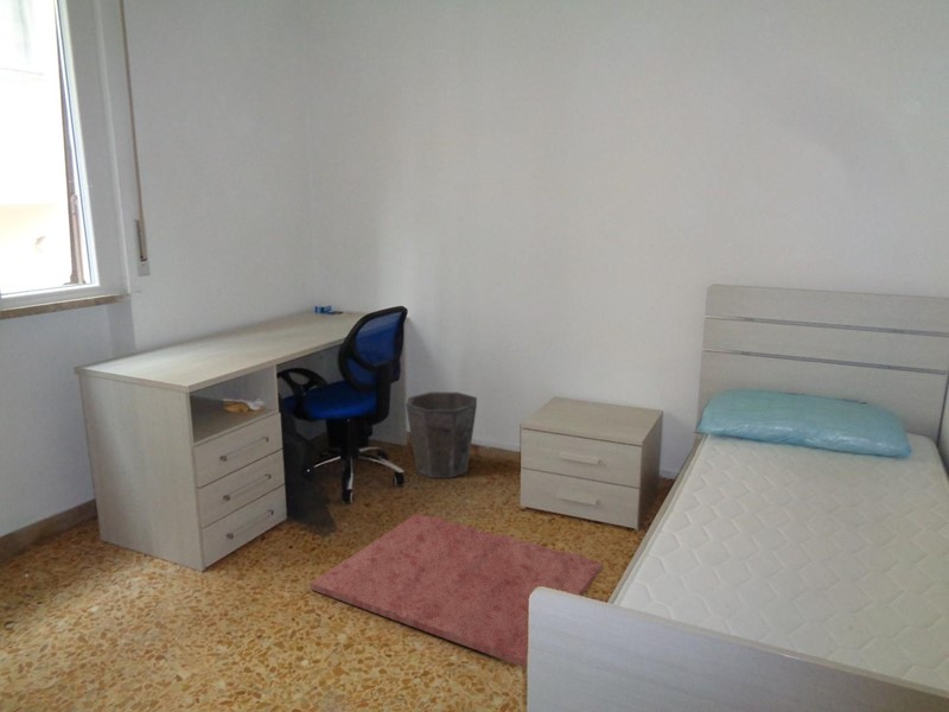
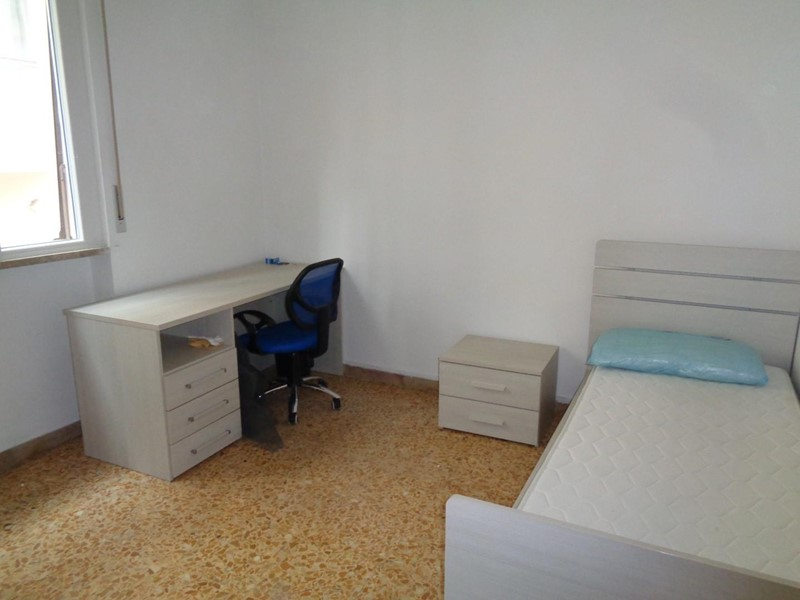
- rug [310,513,604,669]
- waste bin [405,390,478,479]
